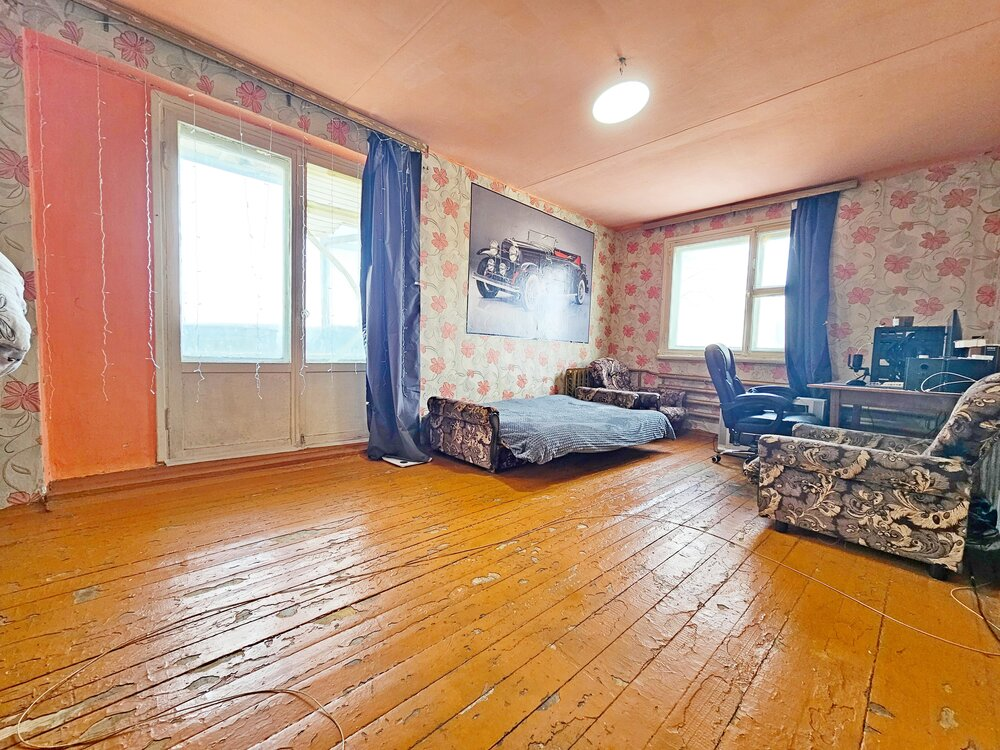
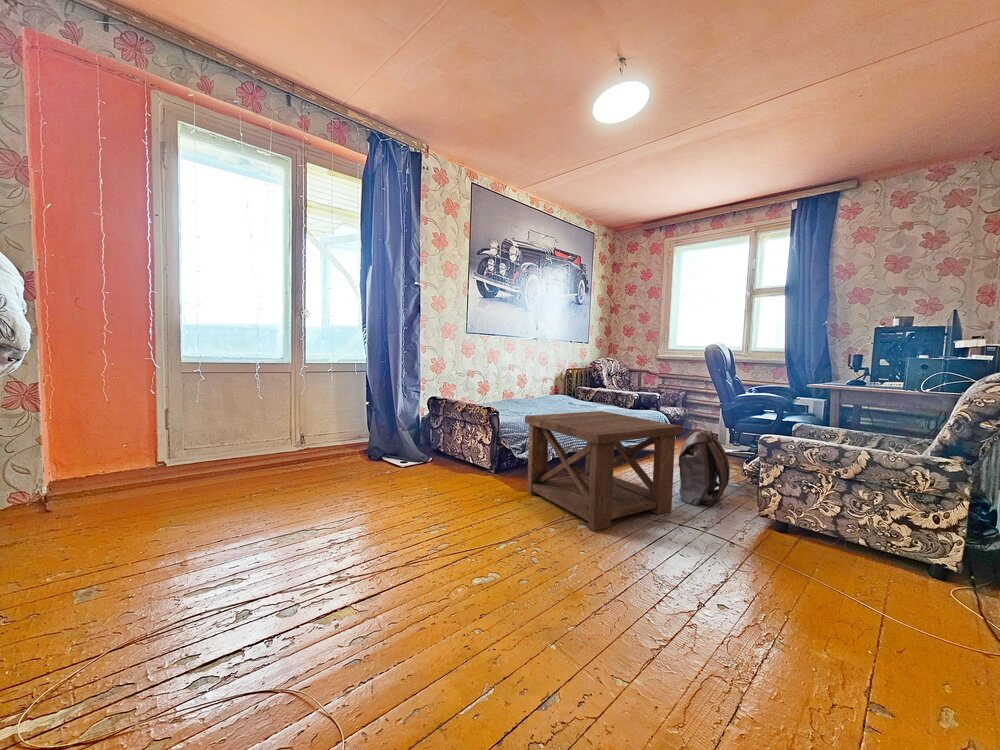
+ side table [524,410,683,532]
+ backpack [678,429,731,507]
